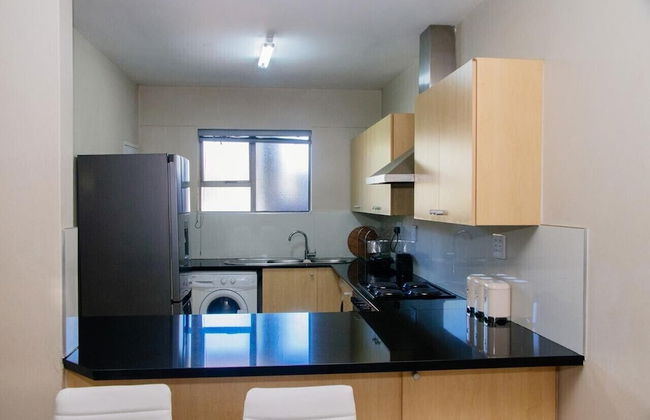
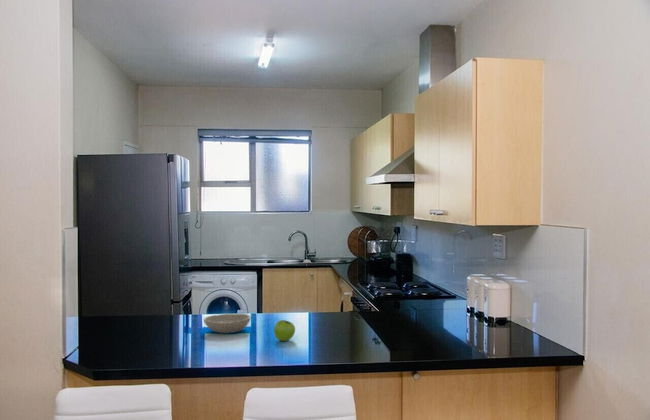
+ fruit [273,319,296,342]
+ bowl [203,313,252,334]
